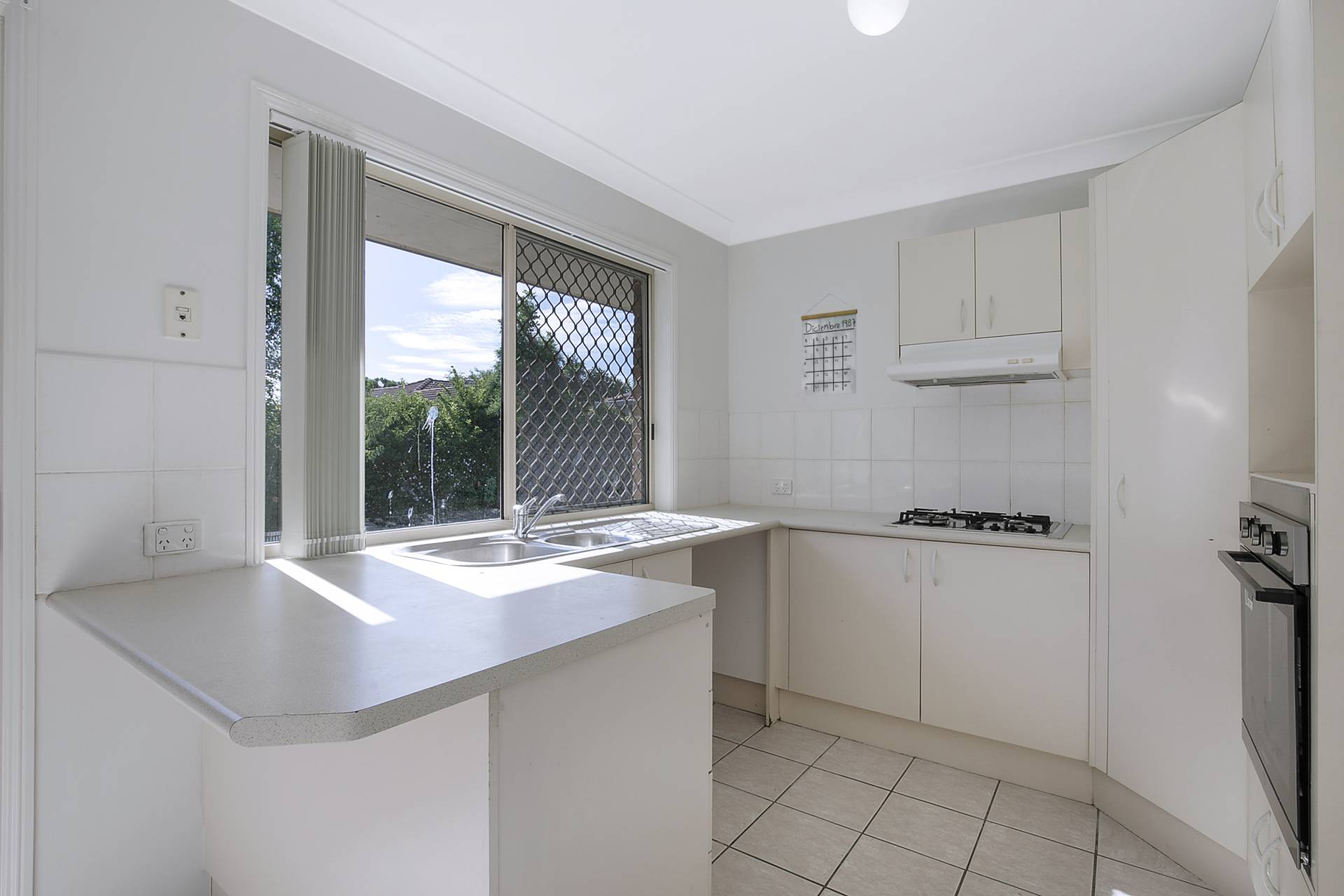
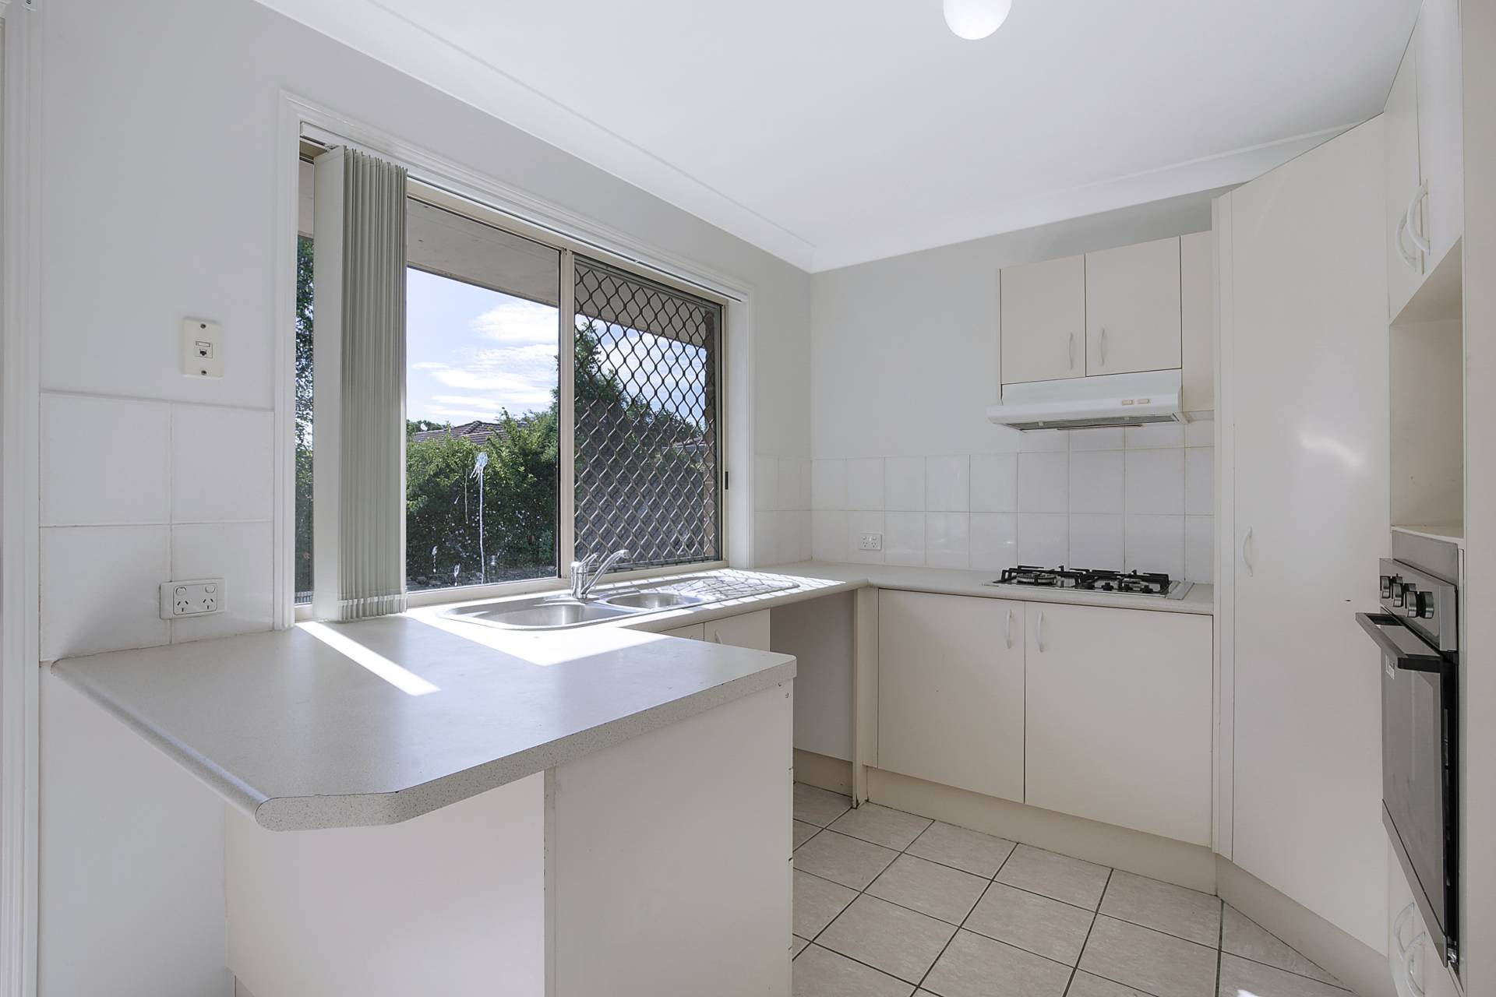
- calendar [800,293,858,397]
